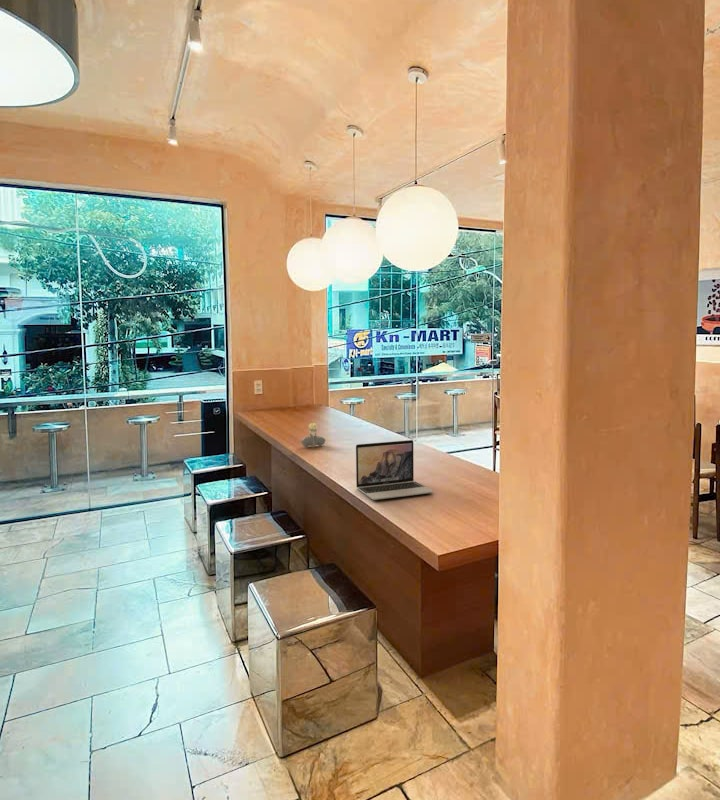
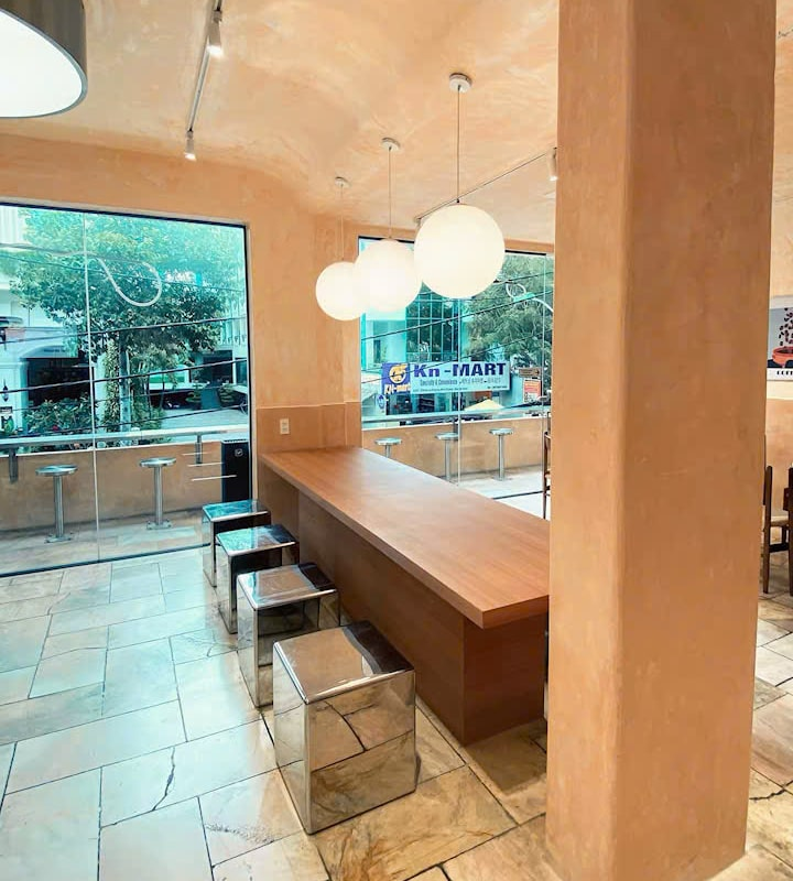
- laptop [355,439,435,501]
- bust sculpture [300,422,327,448]
